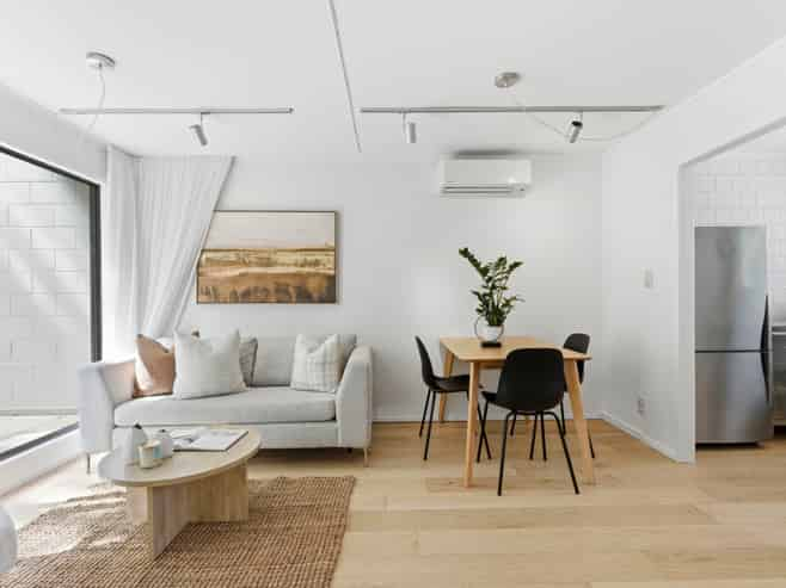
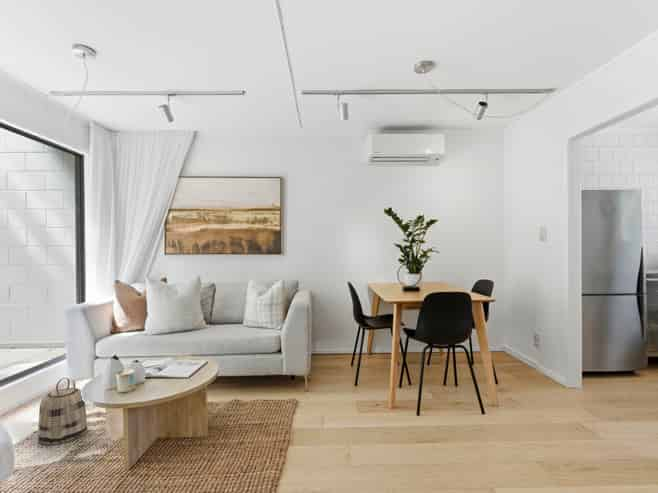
+ basket [37,377,89,446]
